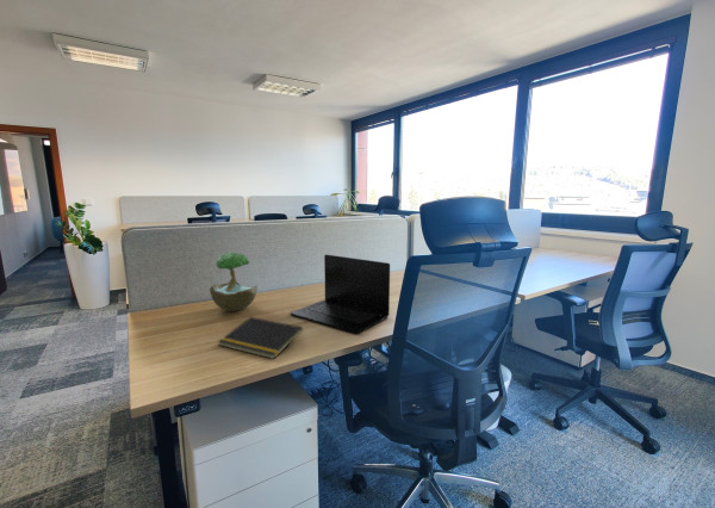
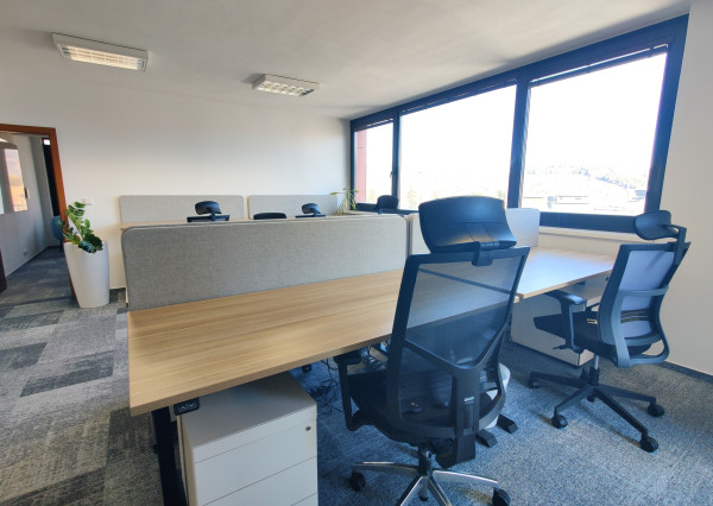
- flower [209,252,259,312]
- laptop [290,254,391,335]
- notepad [217,316,304,360]
